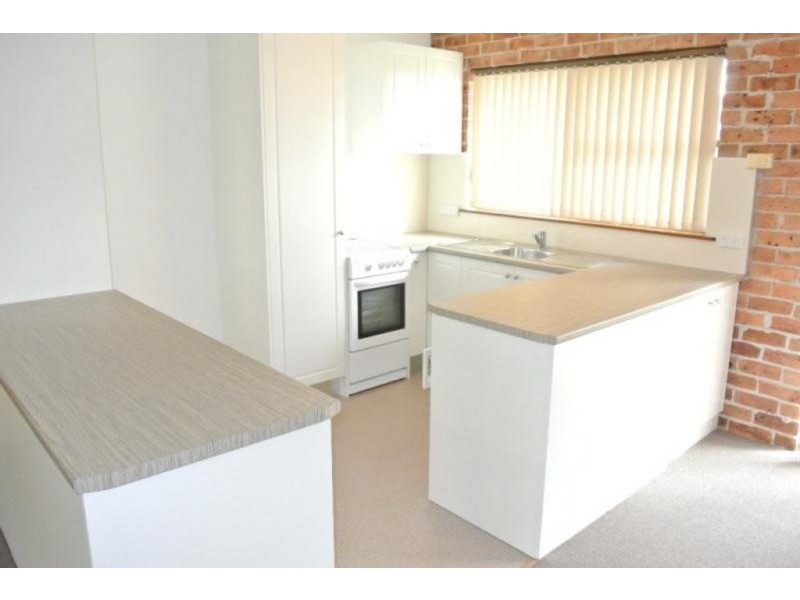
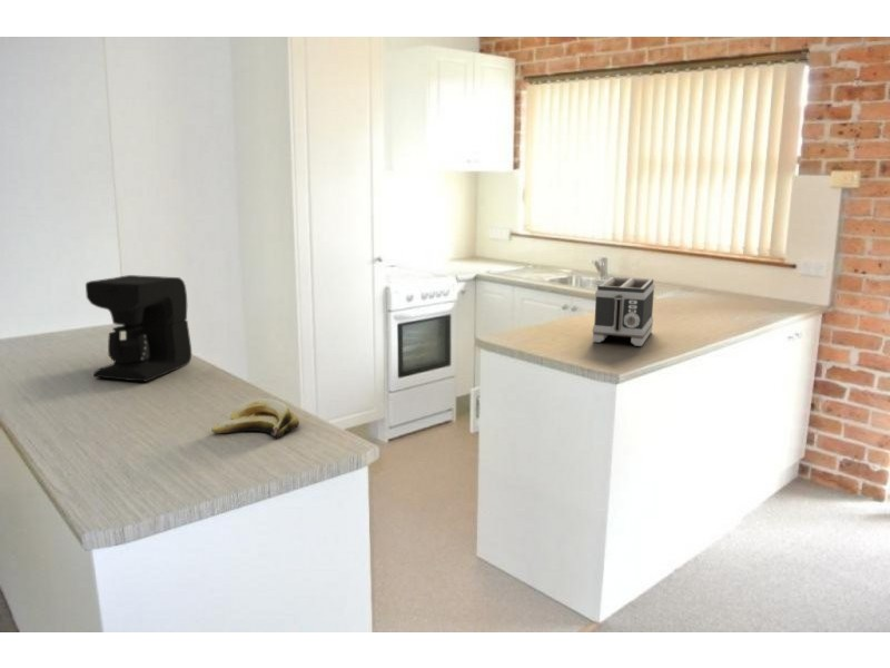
+ toaster [592,276,656,347]
+ coffee maker [85,274,192,383]
+ banana [210,397,300,439]
